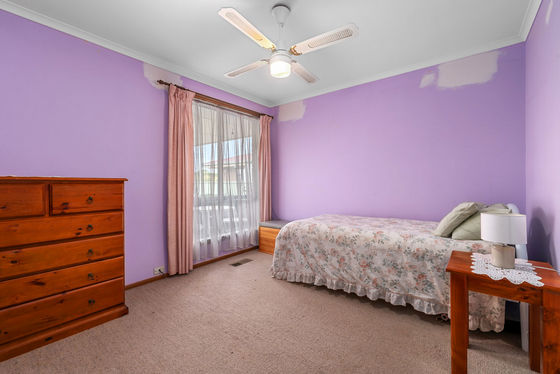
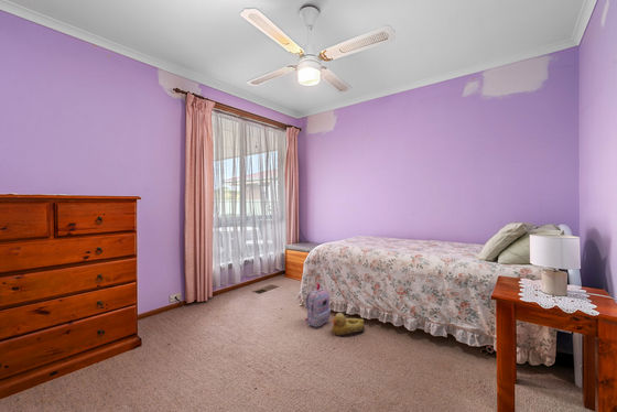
+ backpack [304,282,332,328]
+ rubber duck [329,312,366,337]
